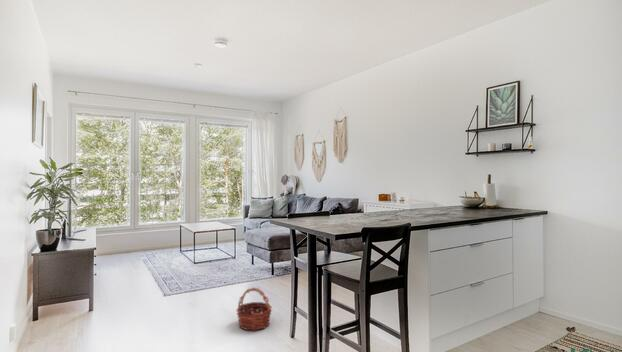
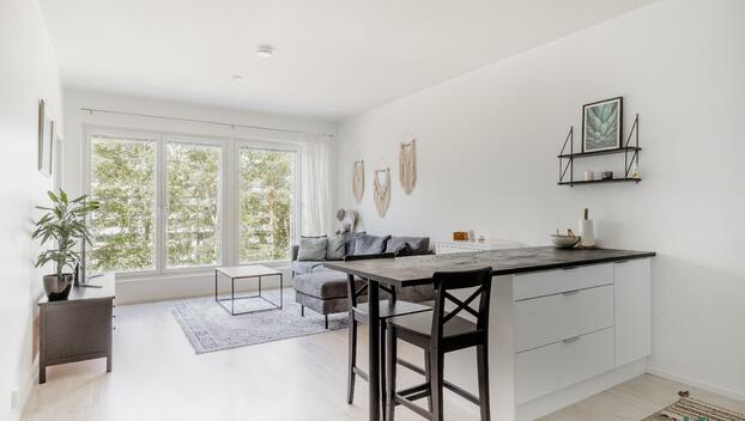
- basket [235,287,273,332]
